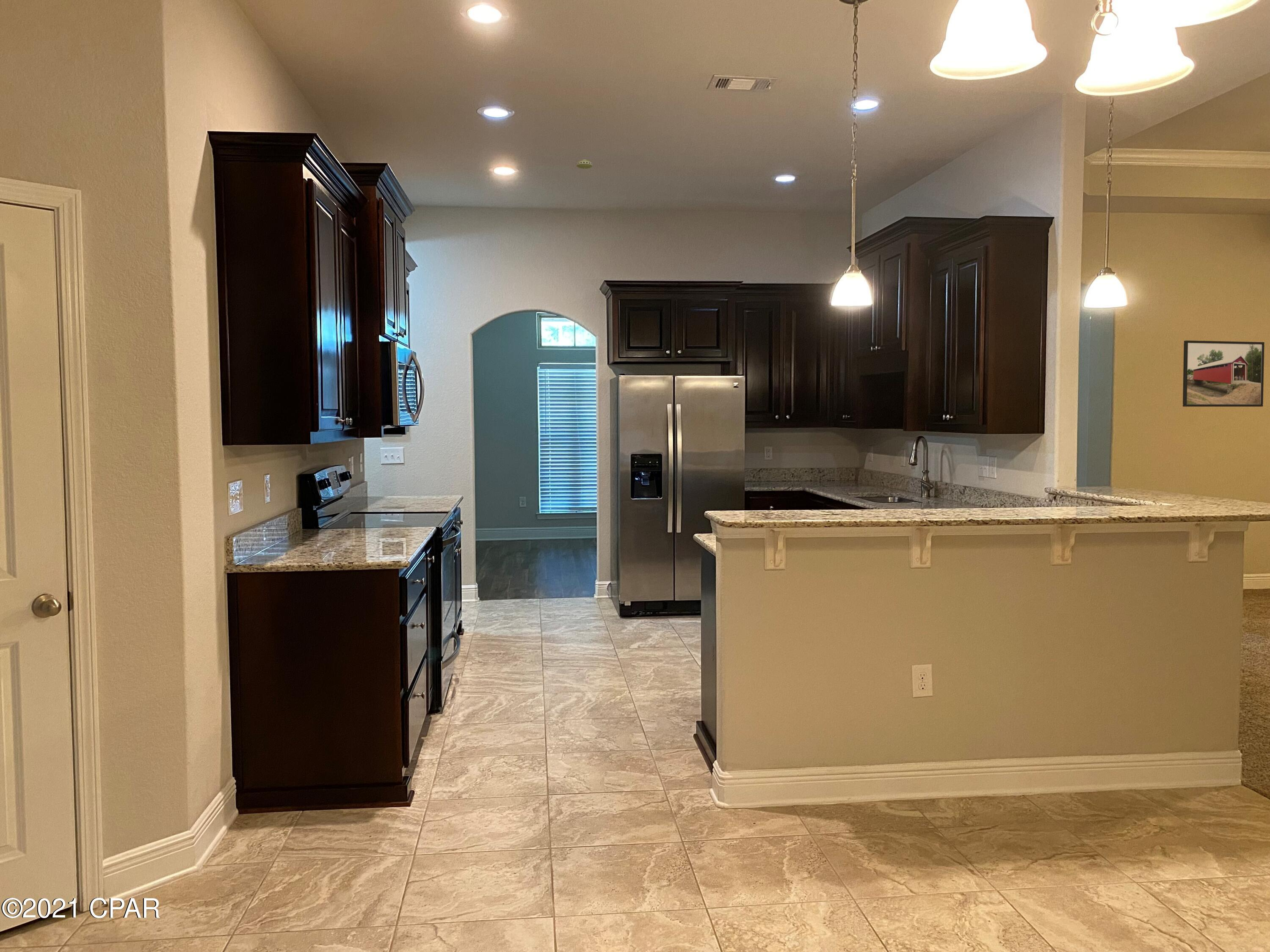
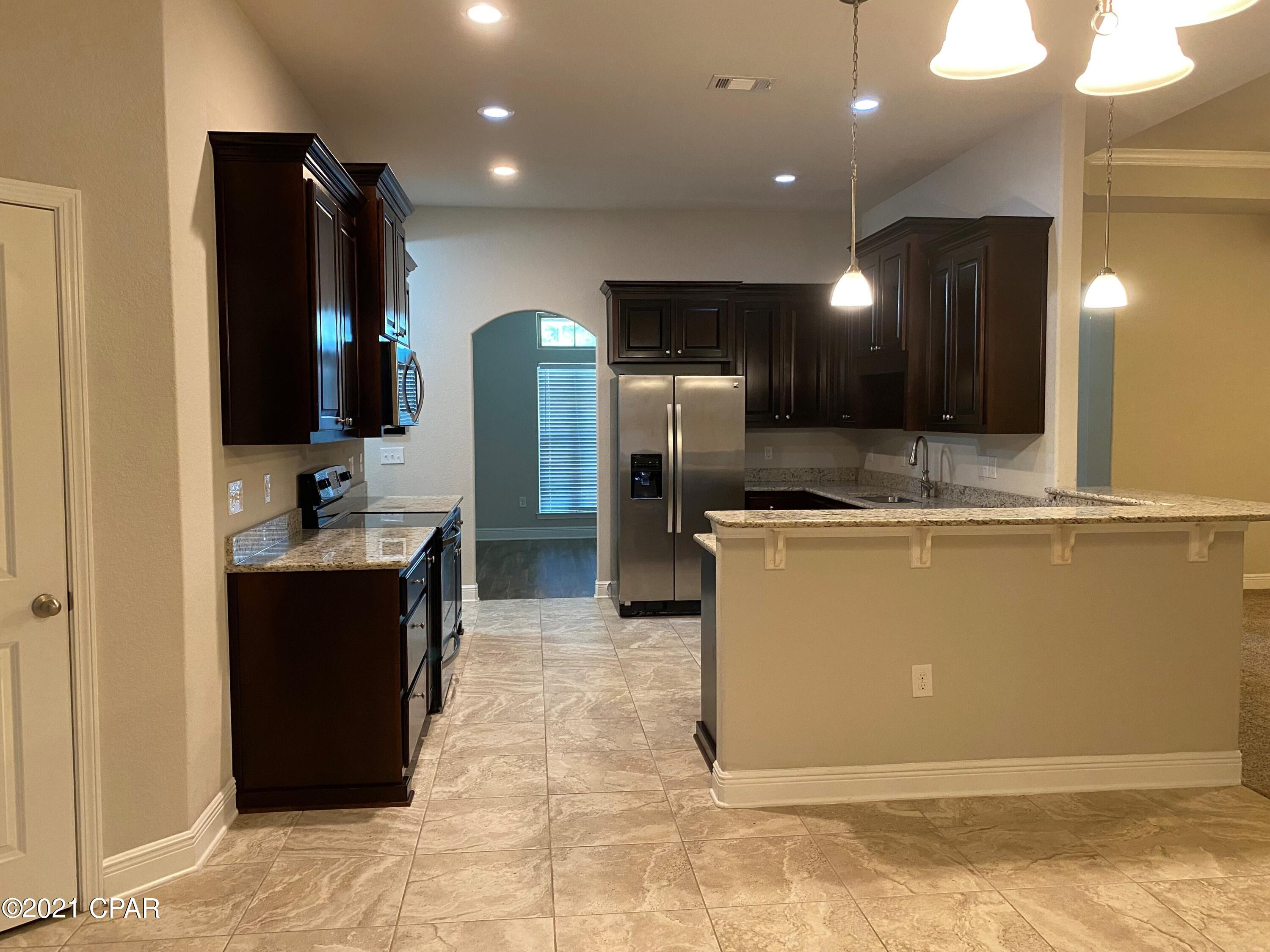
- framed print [1182,340,1265,407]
- smoke detector [576,159,593,169]
